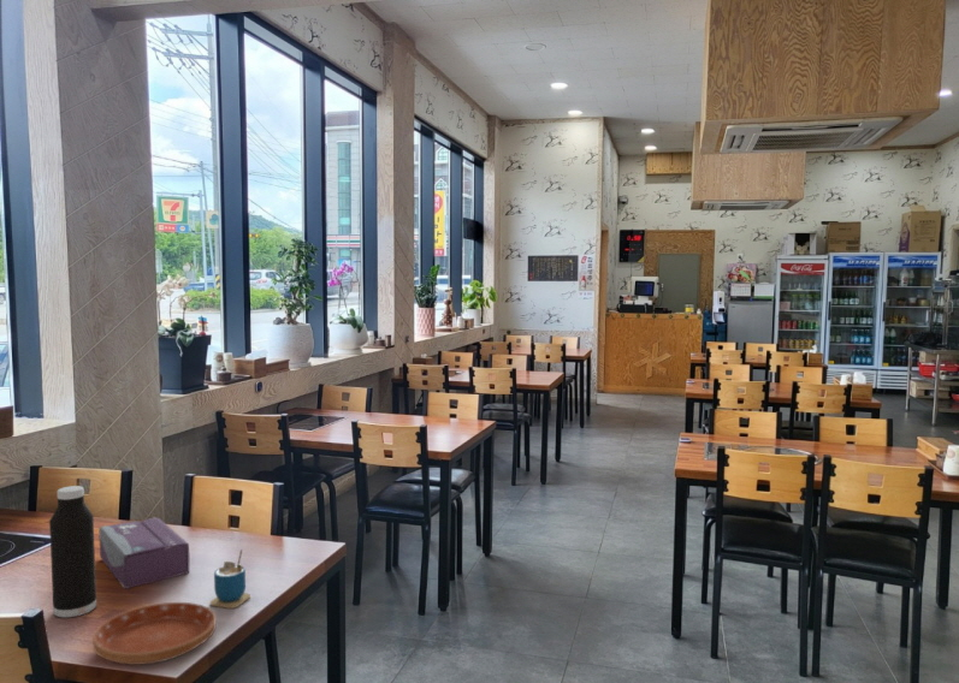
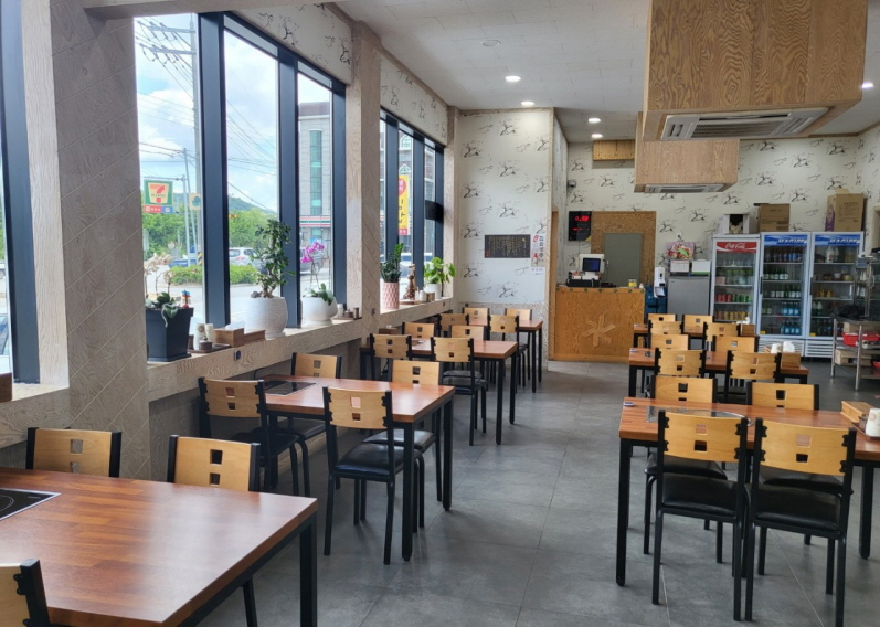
- tissue box [97,516,190,590]
- saucer [91,601,217,666]
- cup [209,548,251,610]
- water bottle [48,485,97,619]
